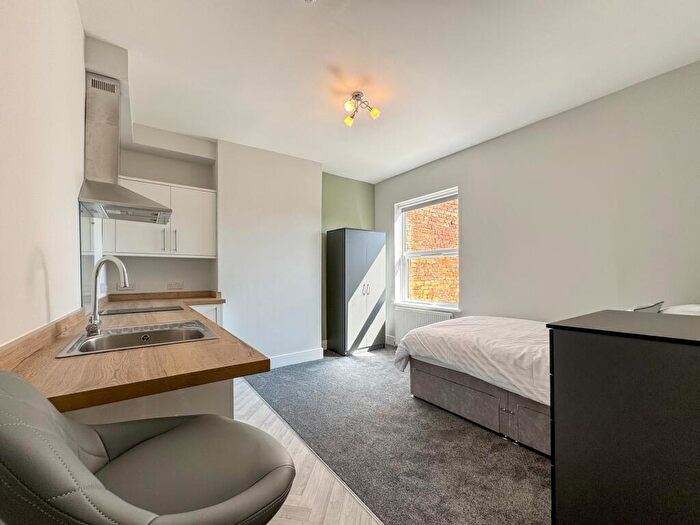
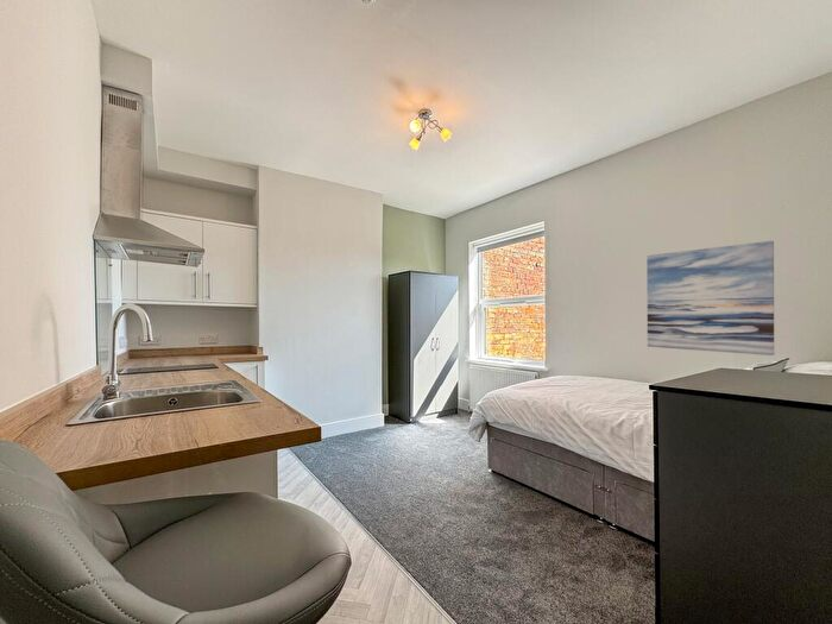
+ wall art [645,240,775,357]
